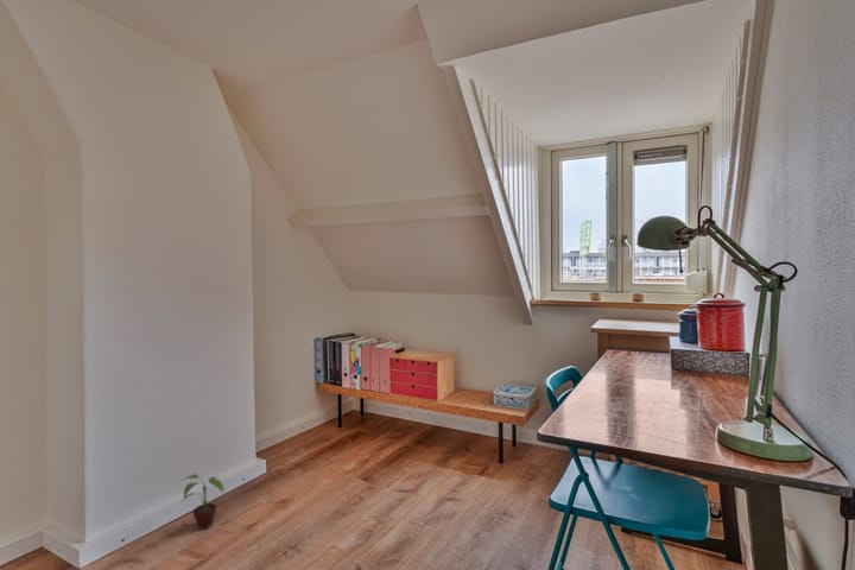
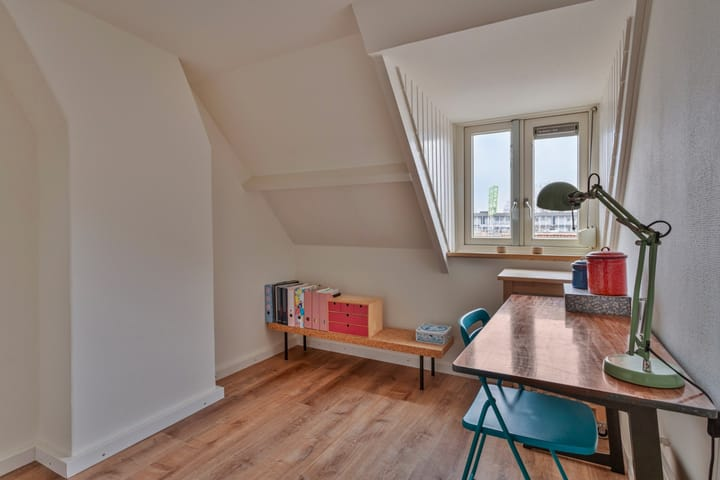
- potted plant [180,473,226,531]
